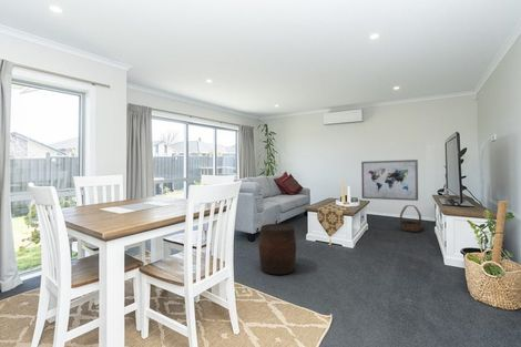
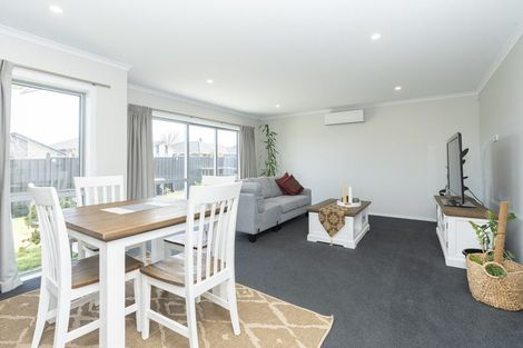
- wall art [360,159,419,202]
- basket [399,204,423,233]
- stool [258,223,297,276]
